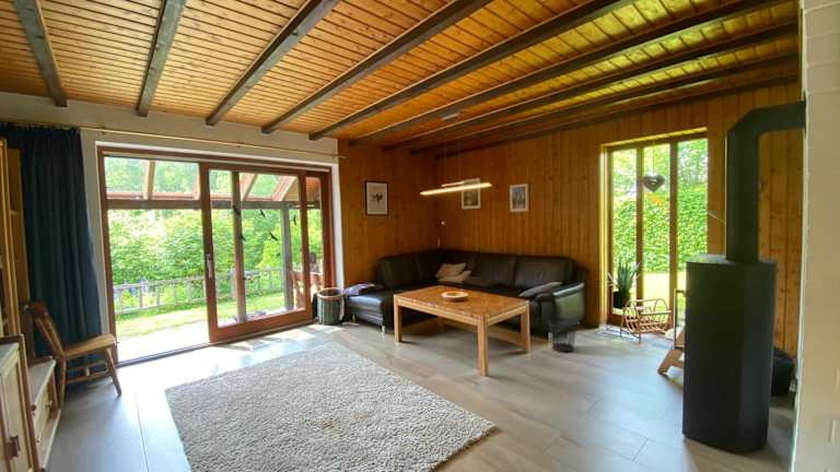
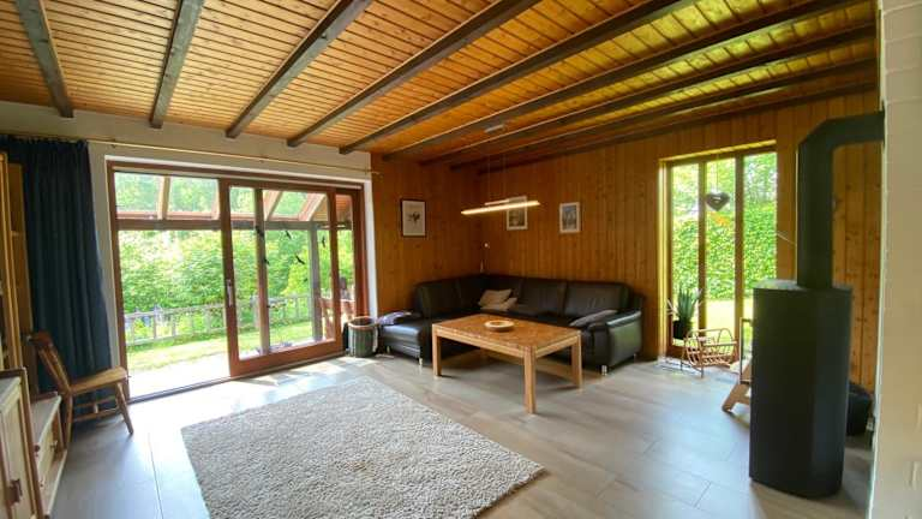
- wastebasket [547,317,579,353]
